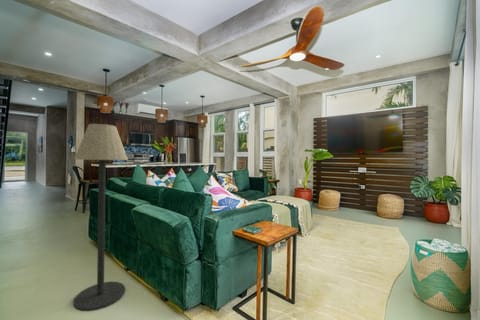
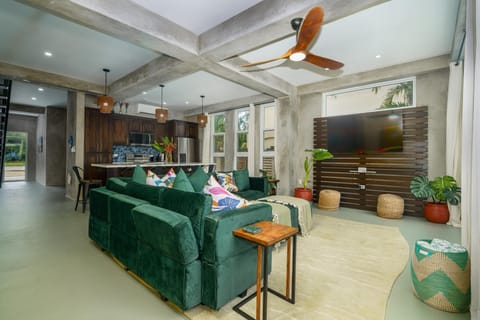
- floor lamp [72,123,129,312]
